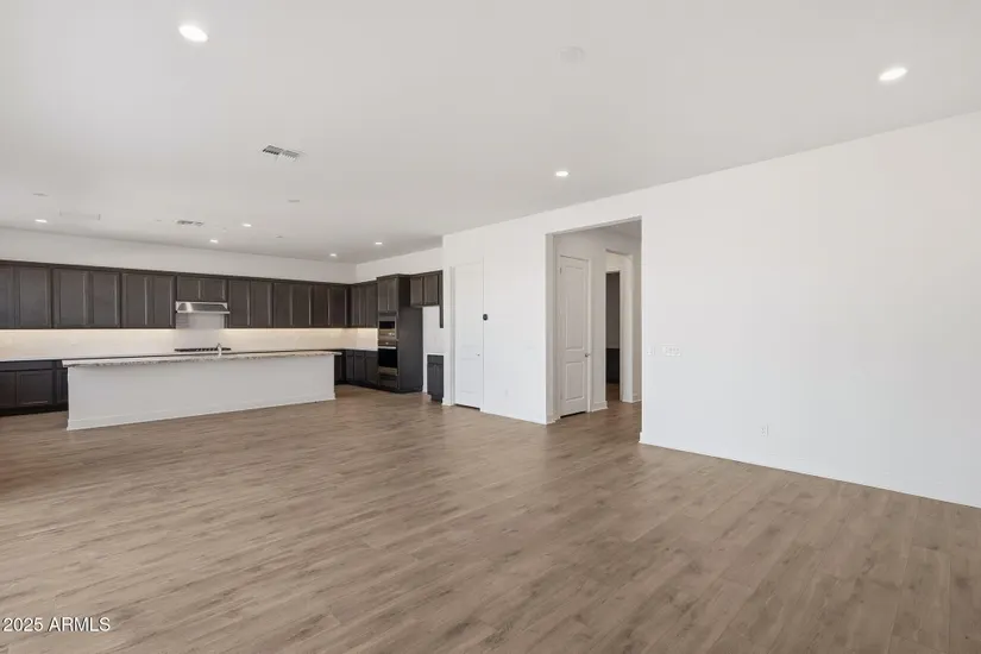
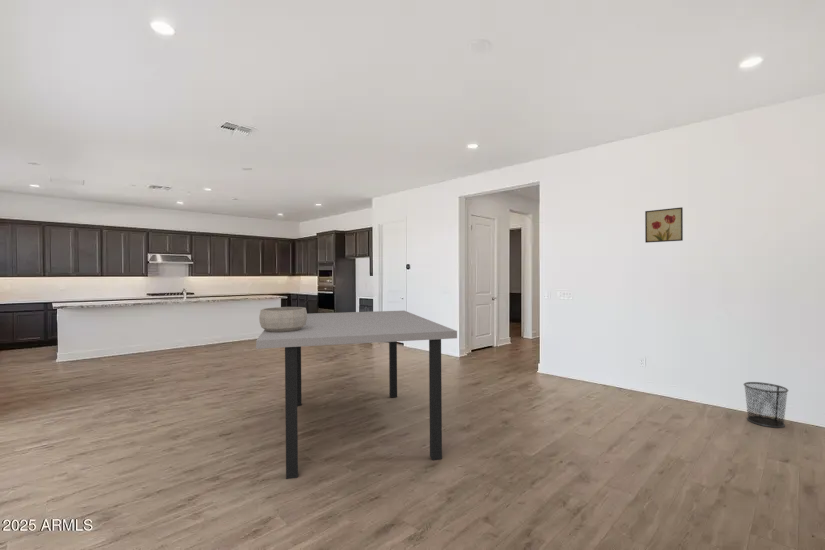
+ decorative bowl [258,306,308,332]
+ waste bin [743,381,789,429]
+ wall art [644,206,684,244]
+ dining table [255,310,458,480]
